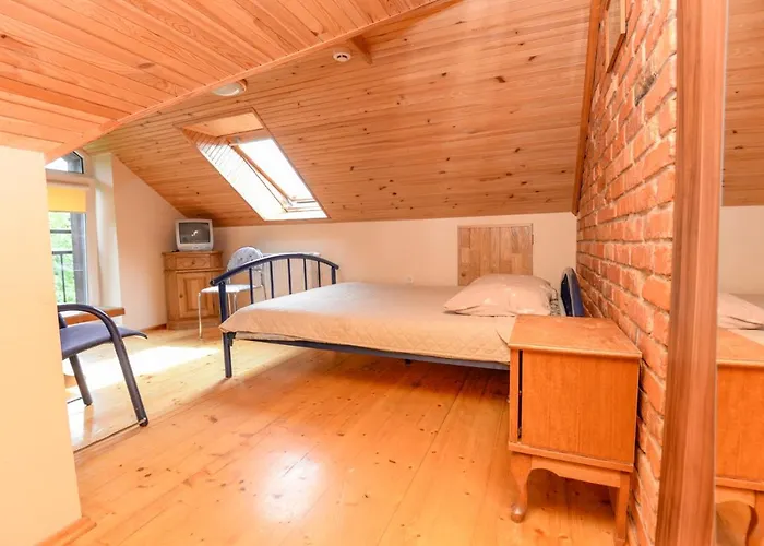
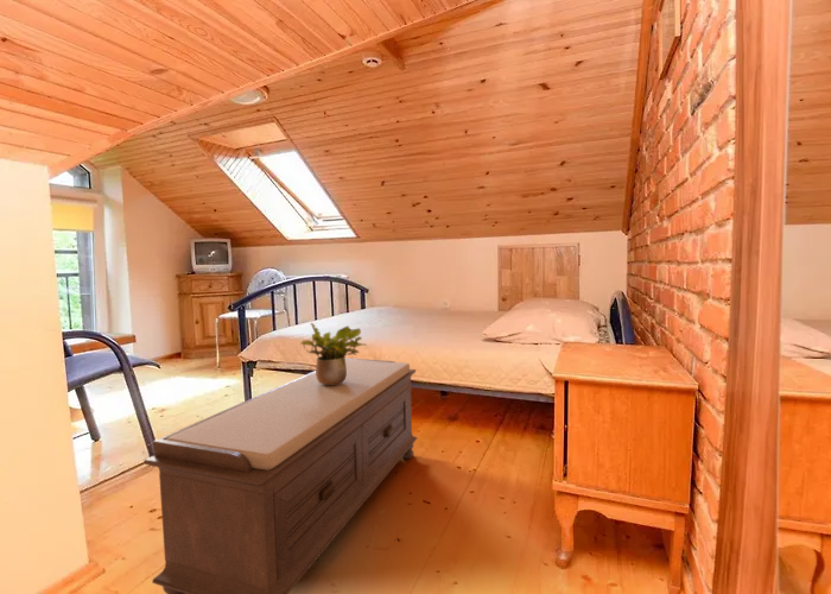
+ bench [142,356,418,594]
+ potted plant [299,322,368,385]
